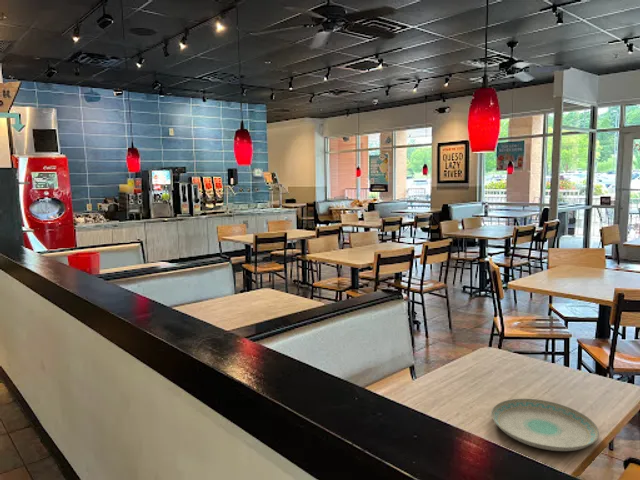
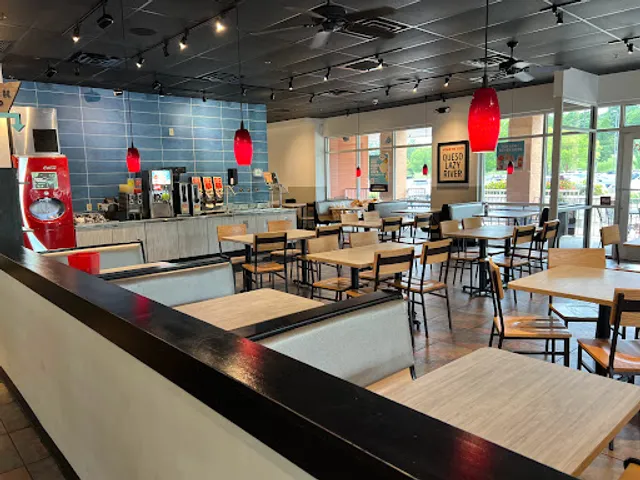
- plate [490,398,600,452]
